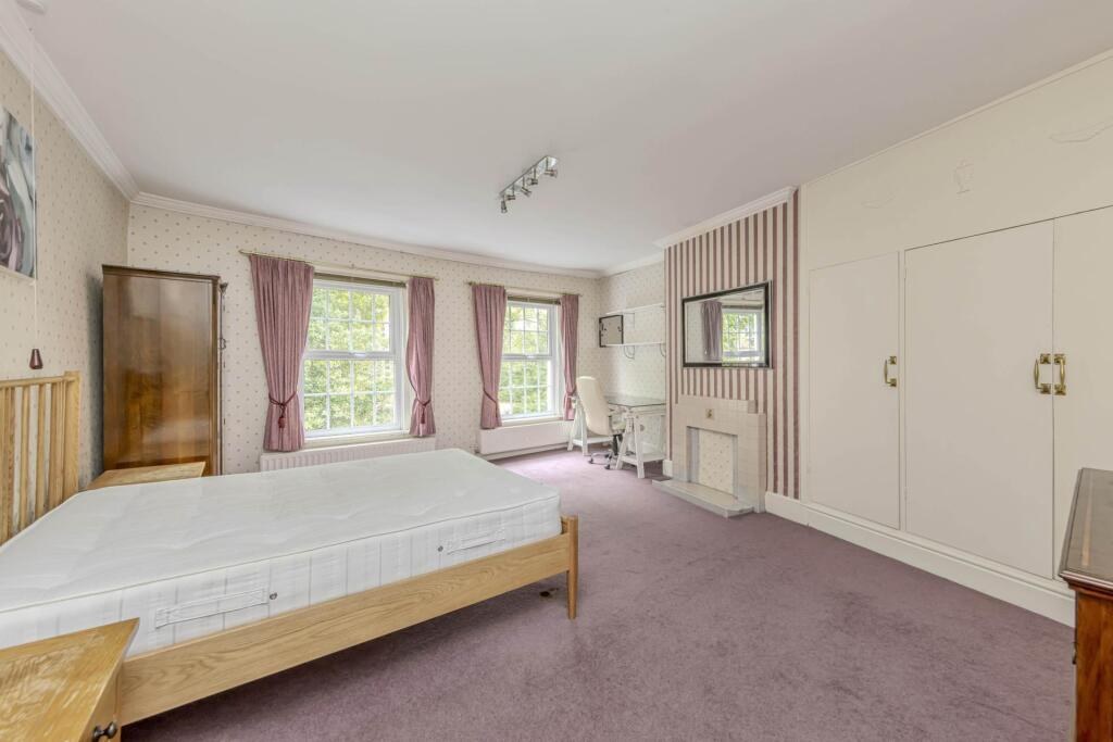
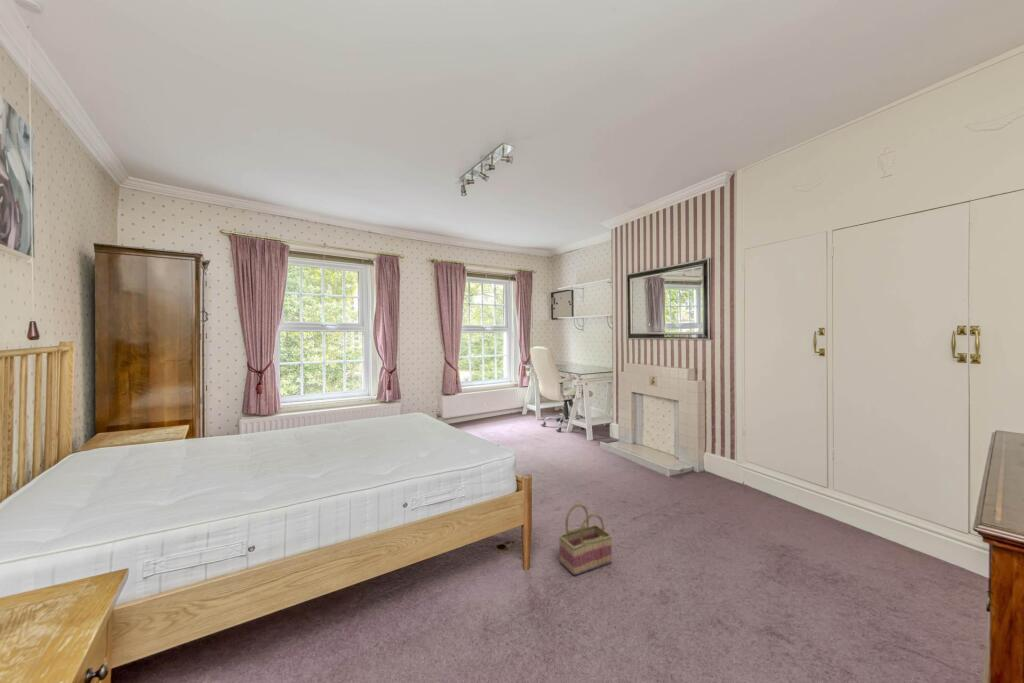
+ basket [558,503,613,577]
